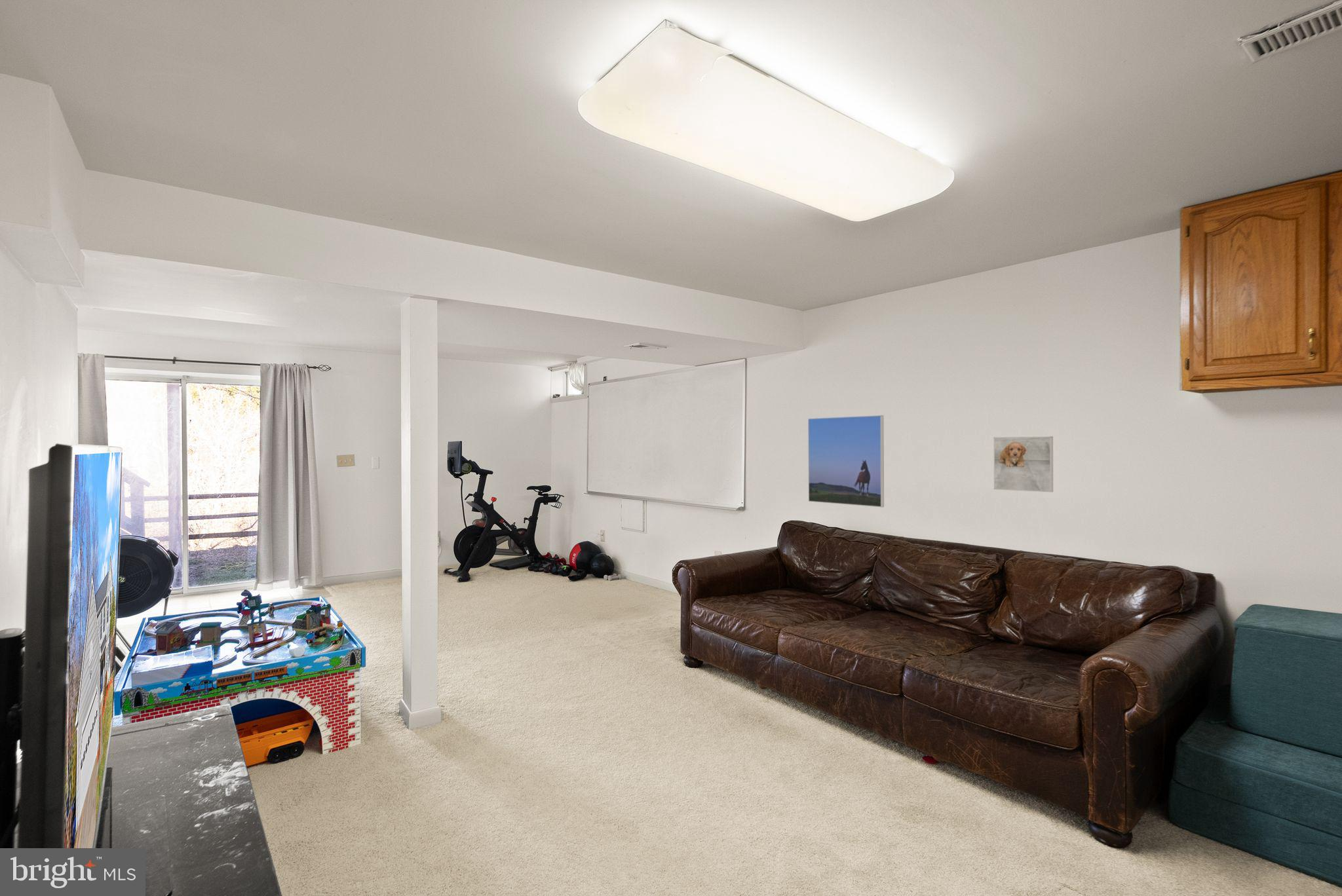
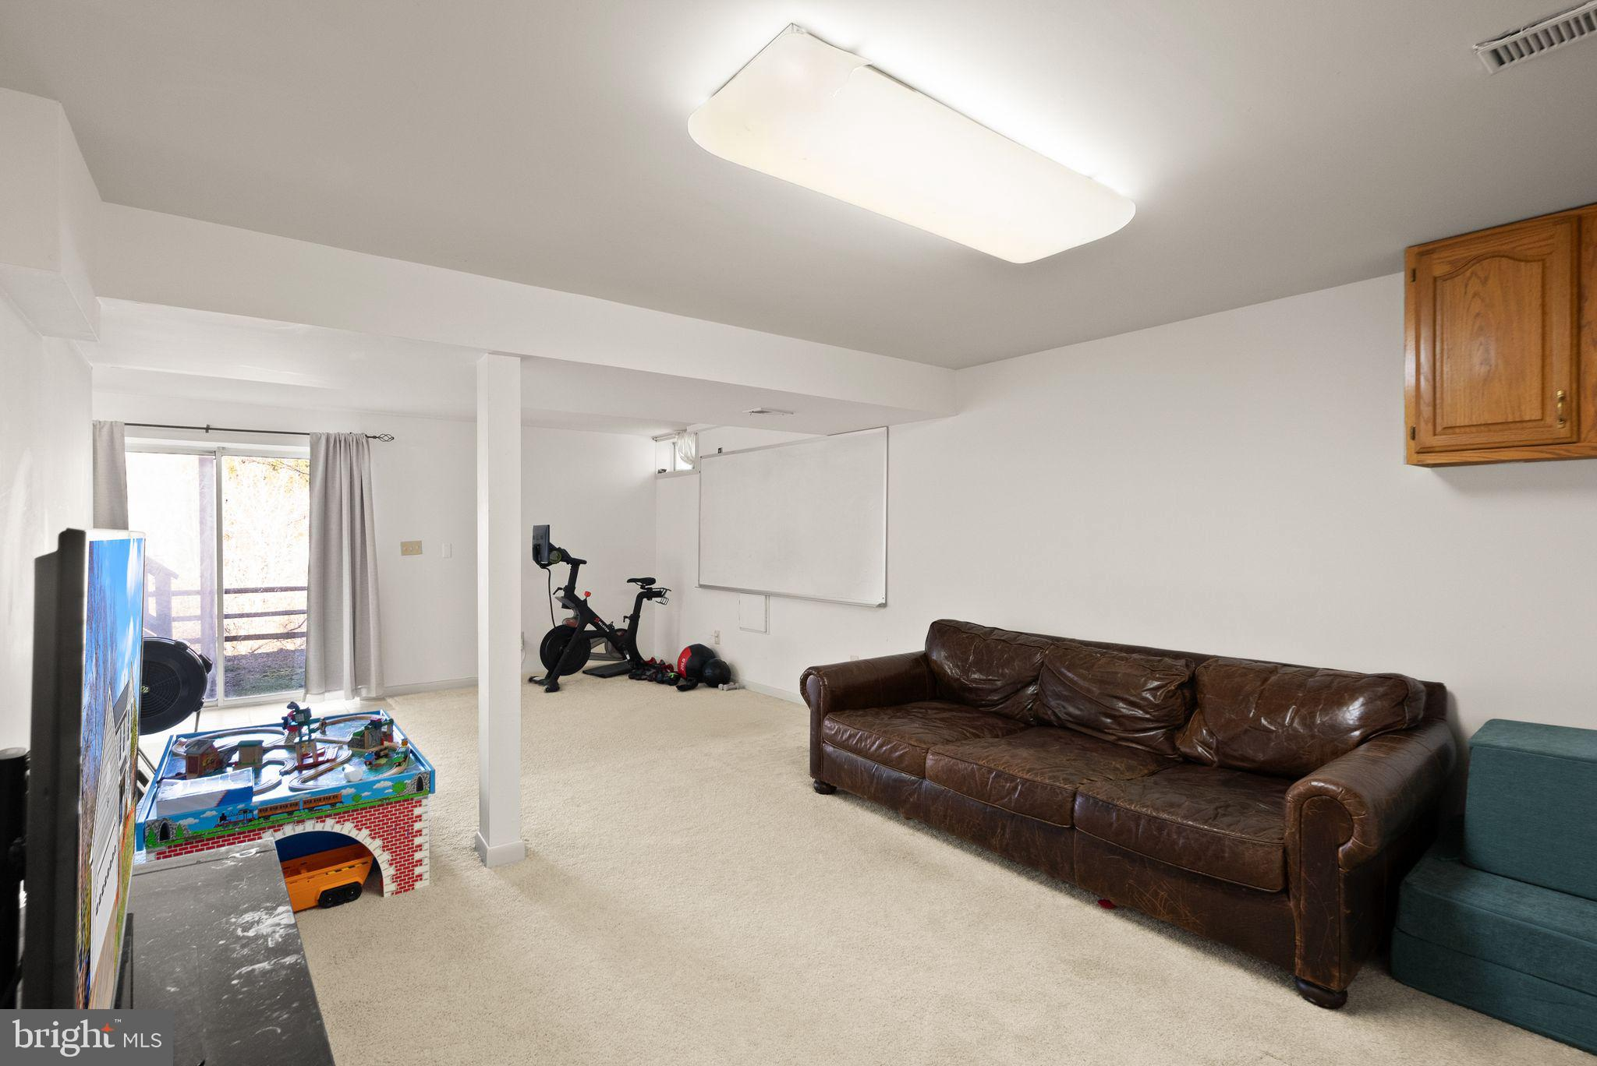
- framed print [993,436,1054,493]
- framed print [807,415,885,508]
